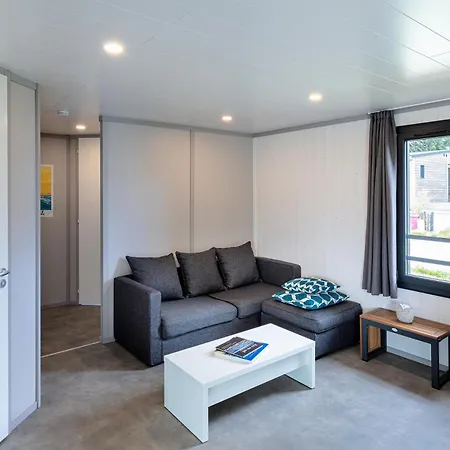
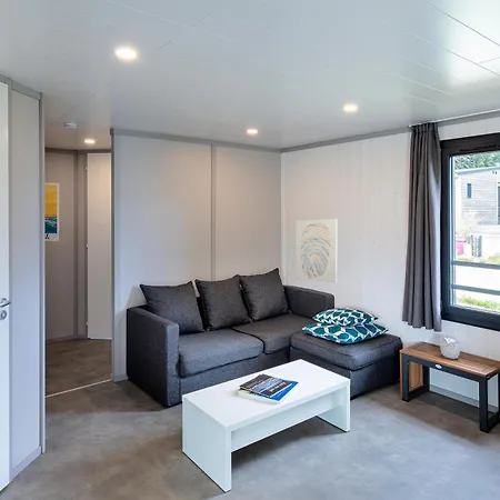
+ wall art [294,218,338,283]
